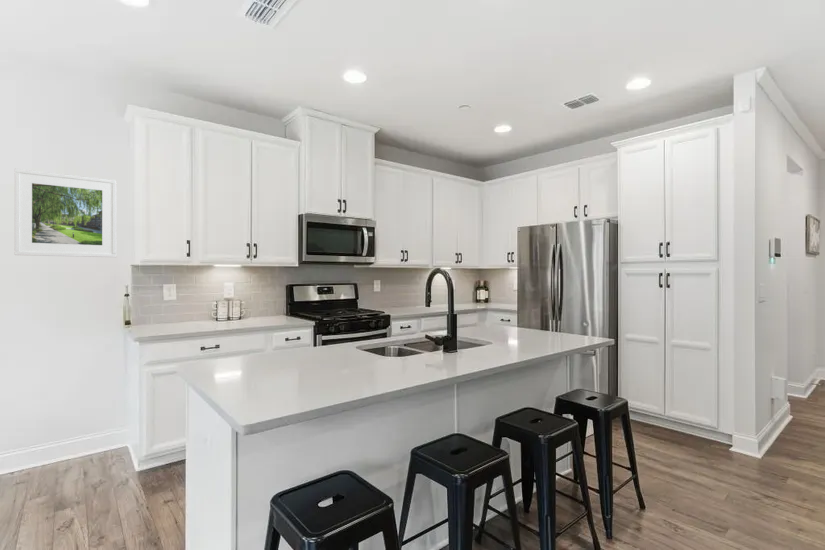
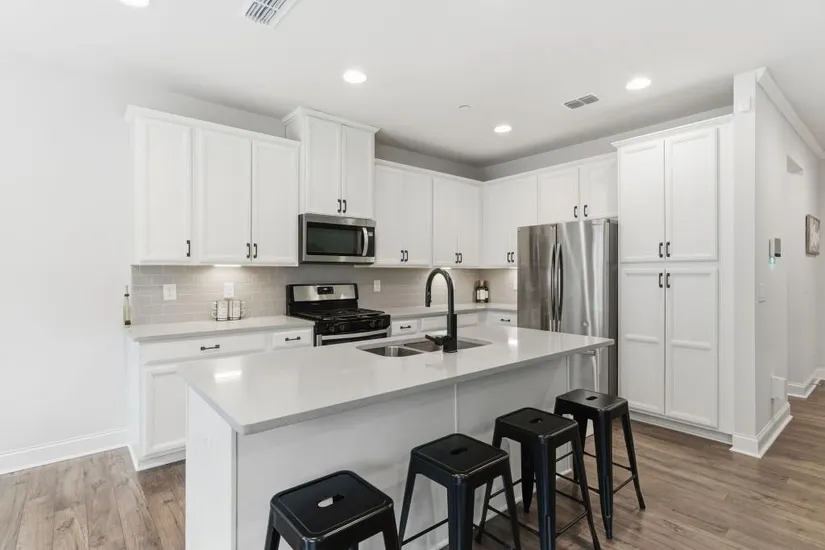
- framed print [14,168,118,258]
